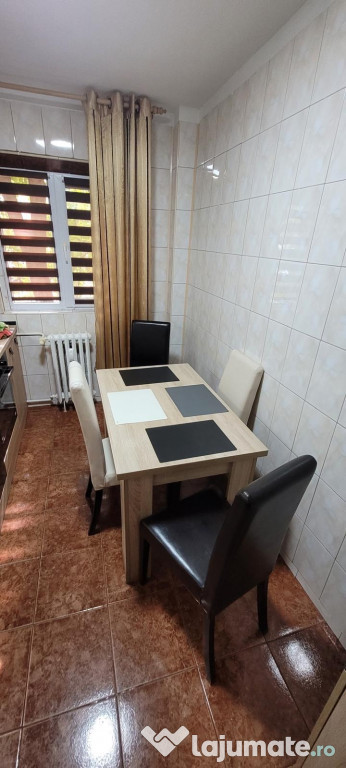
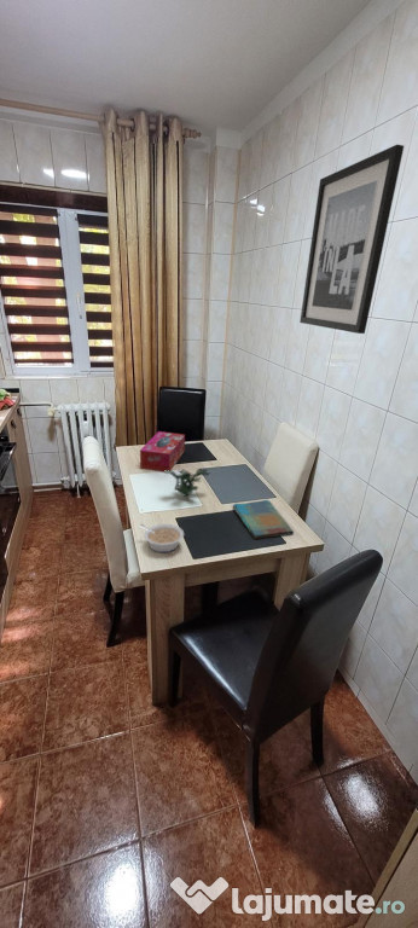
+ succulent plant [163,468,210,498]
+ tissue box [139,430,186,472]
+ dish towel [232,499,295,540]
+ legume [139,523,185,553]
+ wall art [298,144,405,335]
